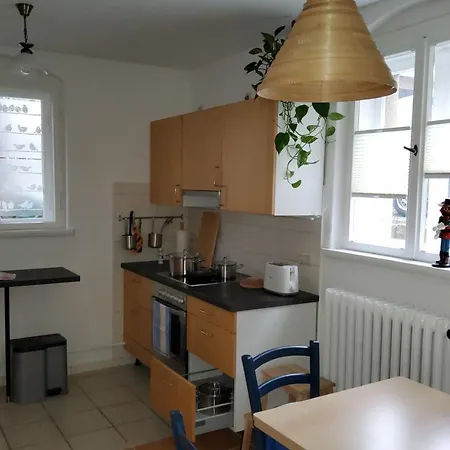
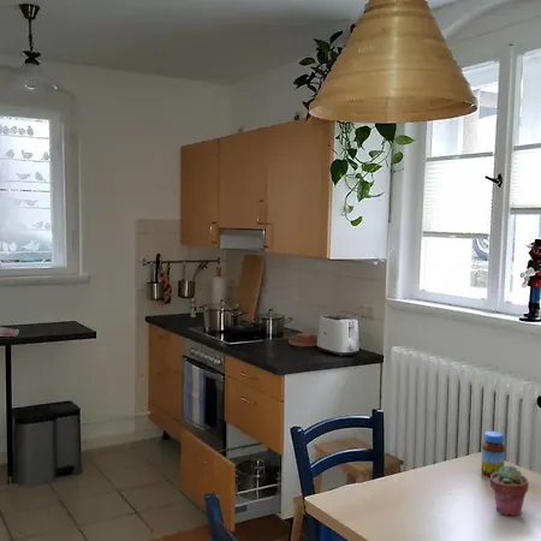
+ jar [480,430,506,477]
+ potted succulent [489,464,529,517]
